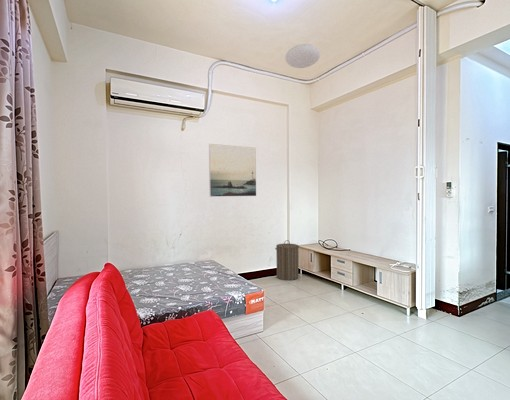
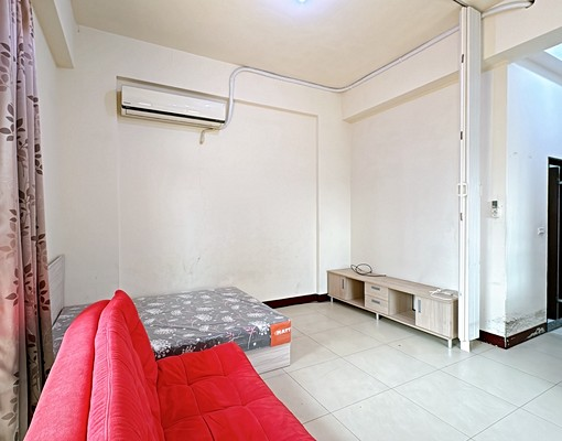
- ceiling light [284,43,321,69]
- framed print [208,143,257,198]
- laundry hamper [274,239,300,281]
